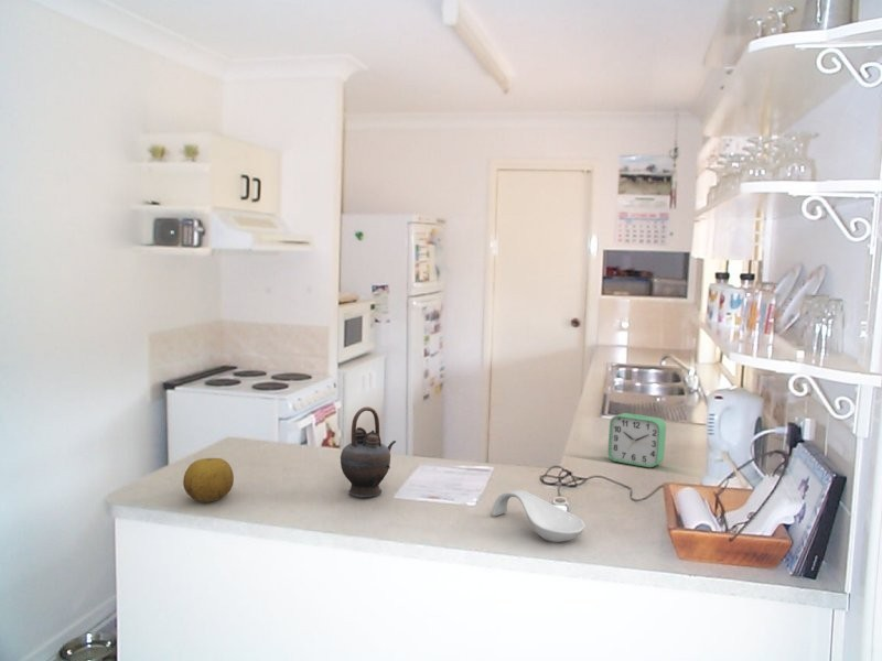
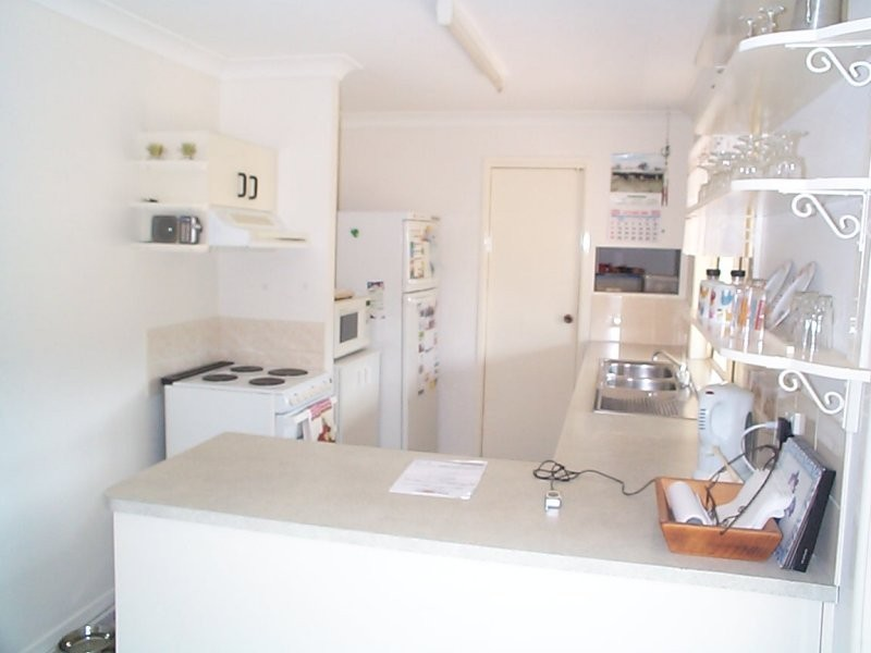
- alarm clock [606,412,667,468]
- spoon rest [491,489,587,543]
- teapot [340,405,397,498]
- fruit [182,457,235,503]
